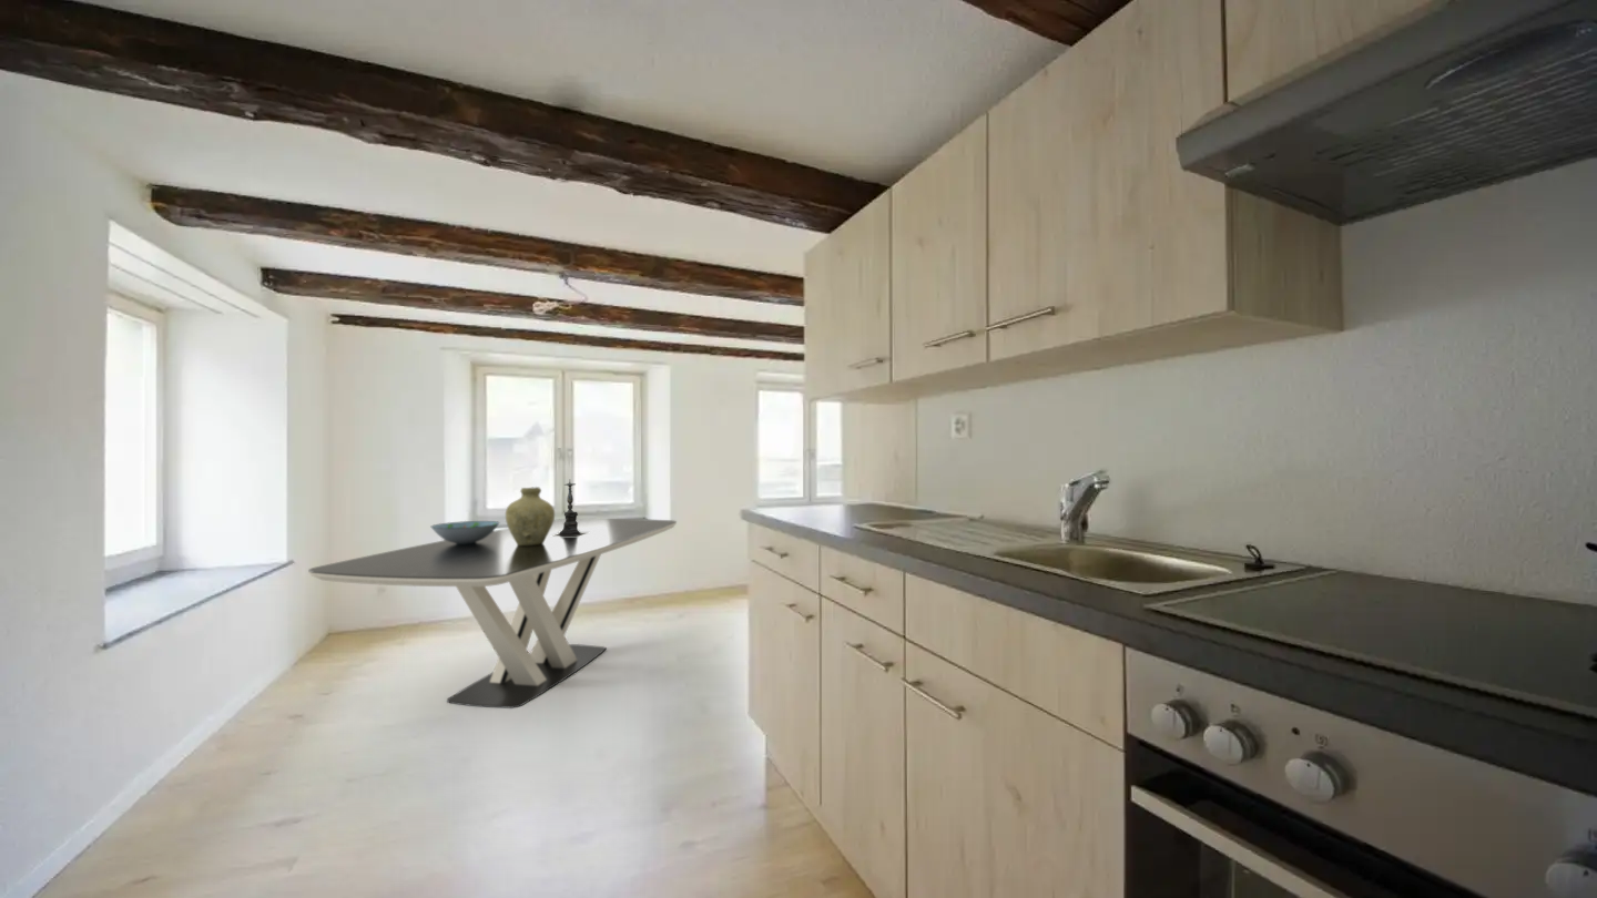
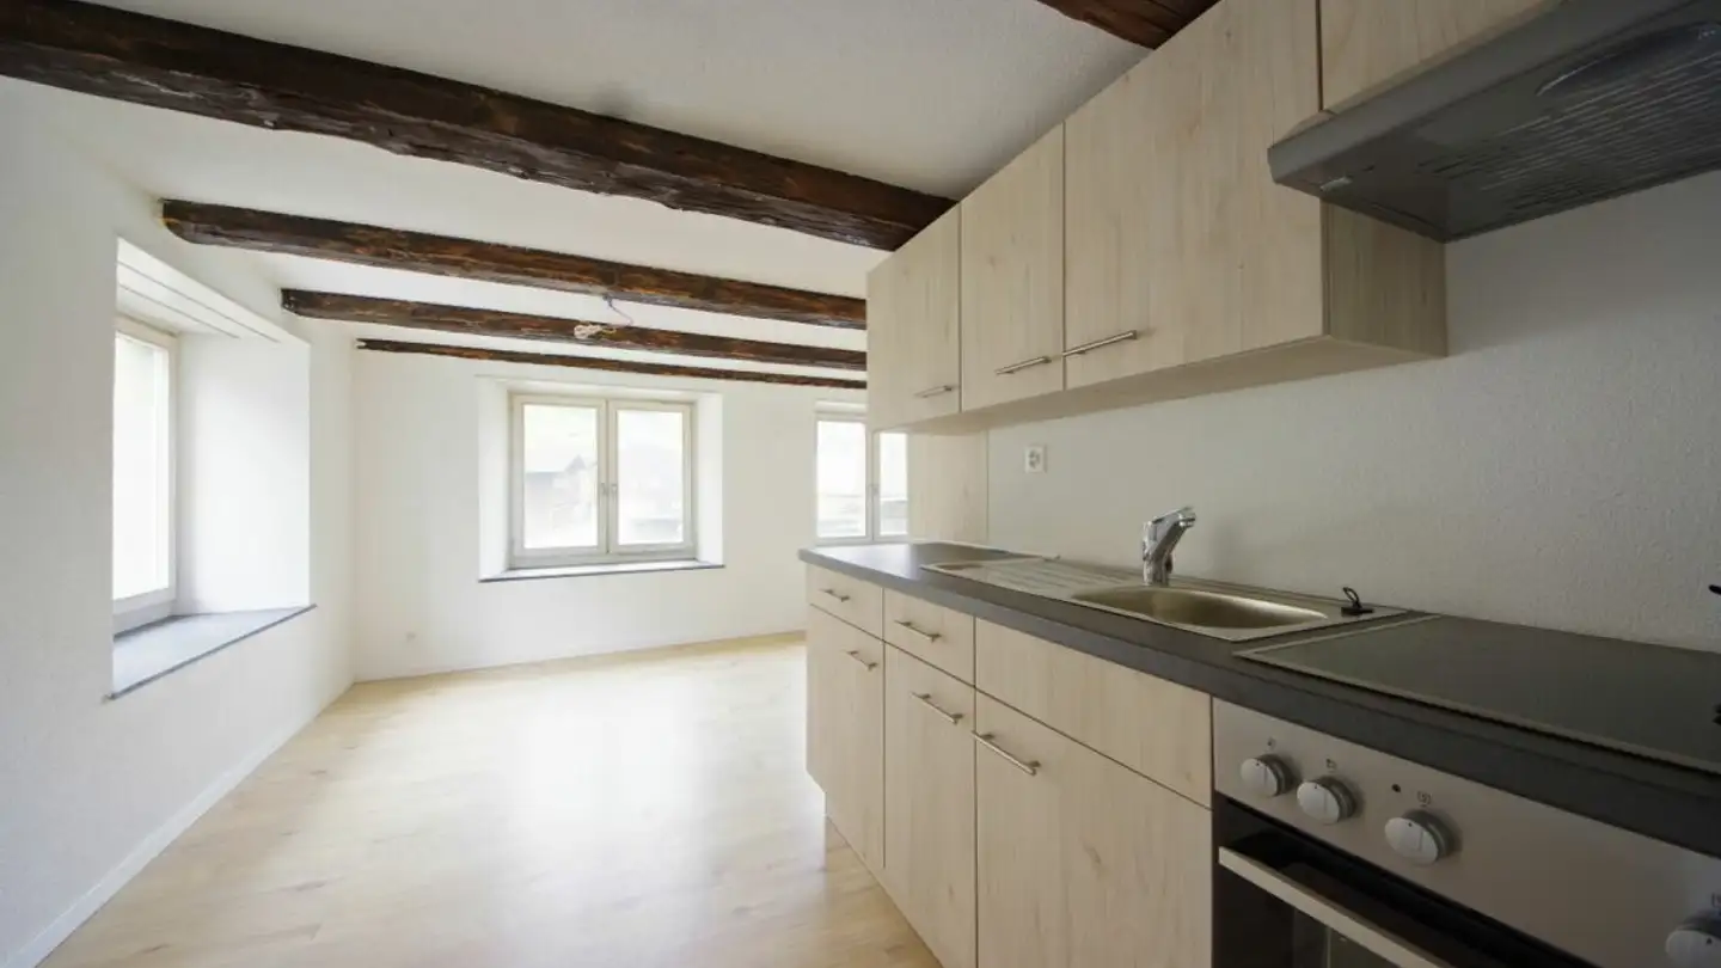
- decorative bowl [430,520,501,544]
- candle holder [550,480,590,537]
- vase [505,486,556,545]
- dining table [307,518,678,710]
